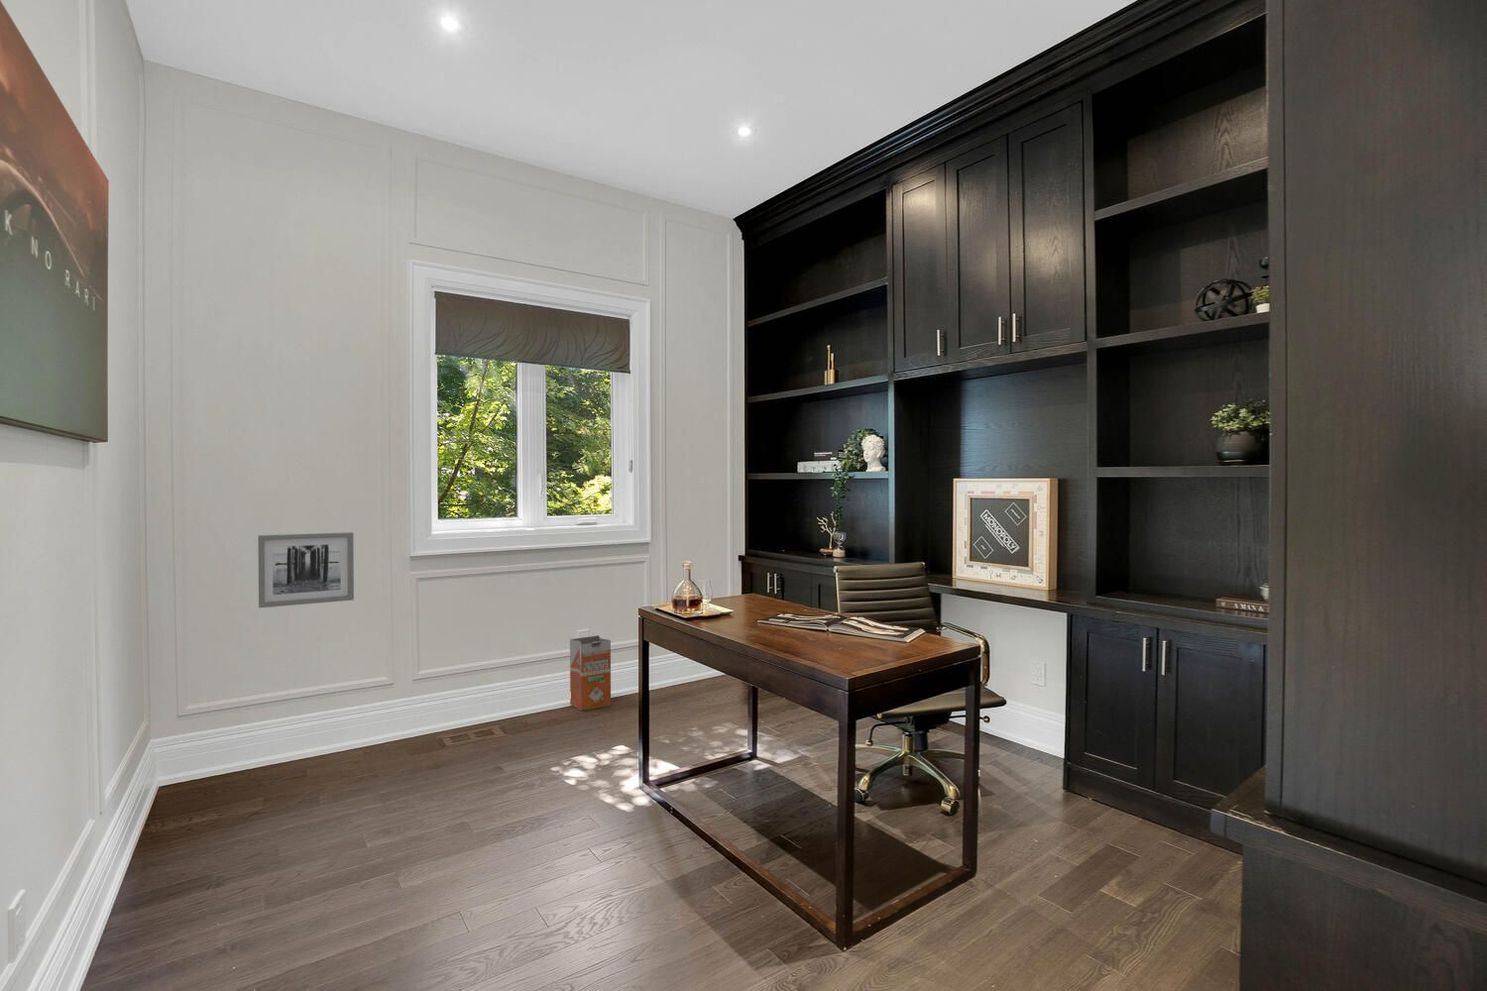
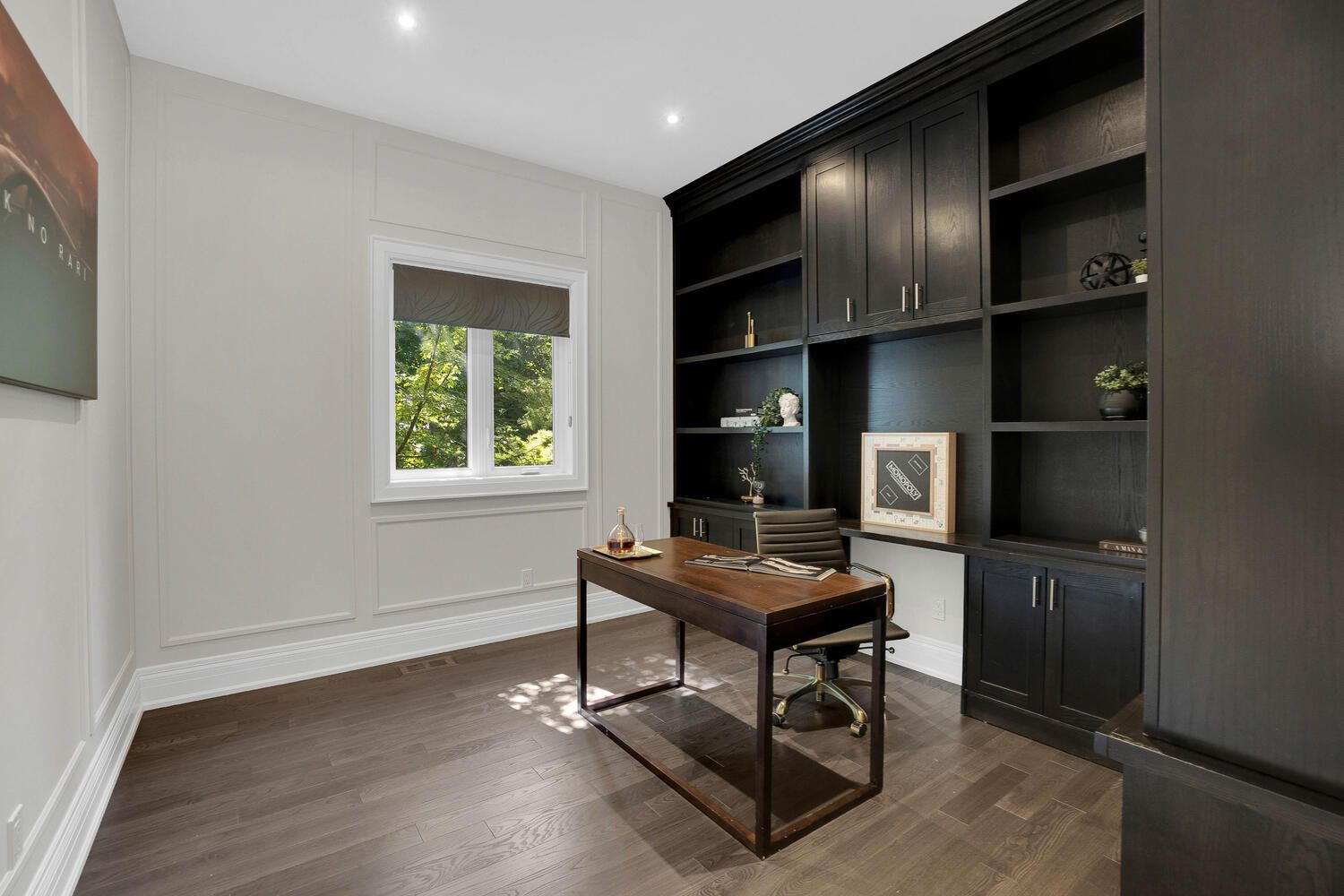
- waste bin [569,634,612,712]
- wall art [257,531,355,608]
